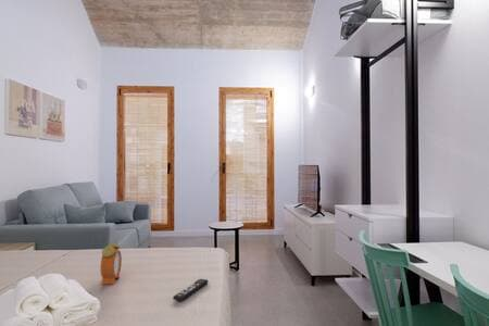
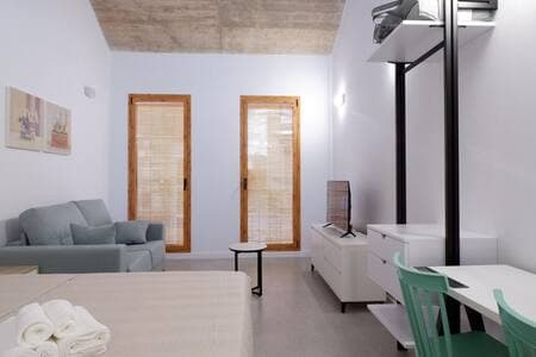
- remote control [172,278,209,302]
- alarm clock [100,237,123,286]
